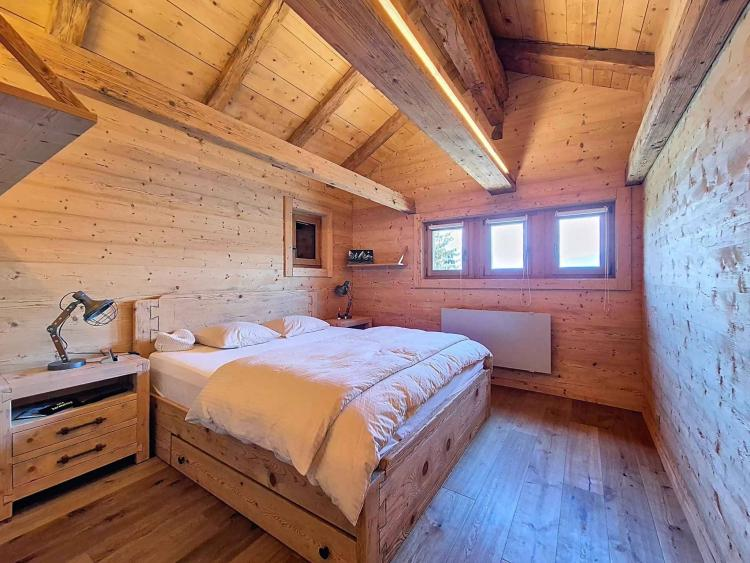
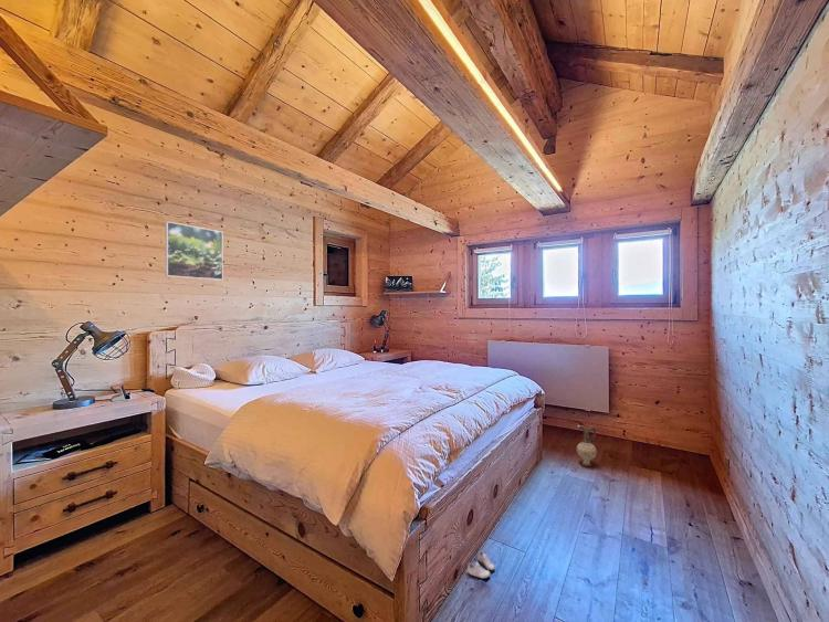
+ sneaker [466,550,496,580]
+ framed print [165,221,224,282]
+ ceramic jug [576,424,598,467]
